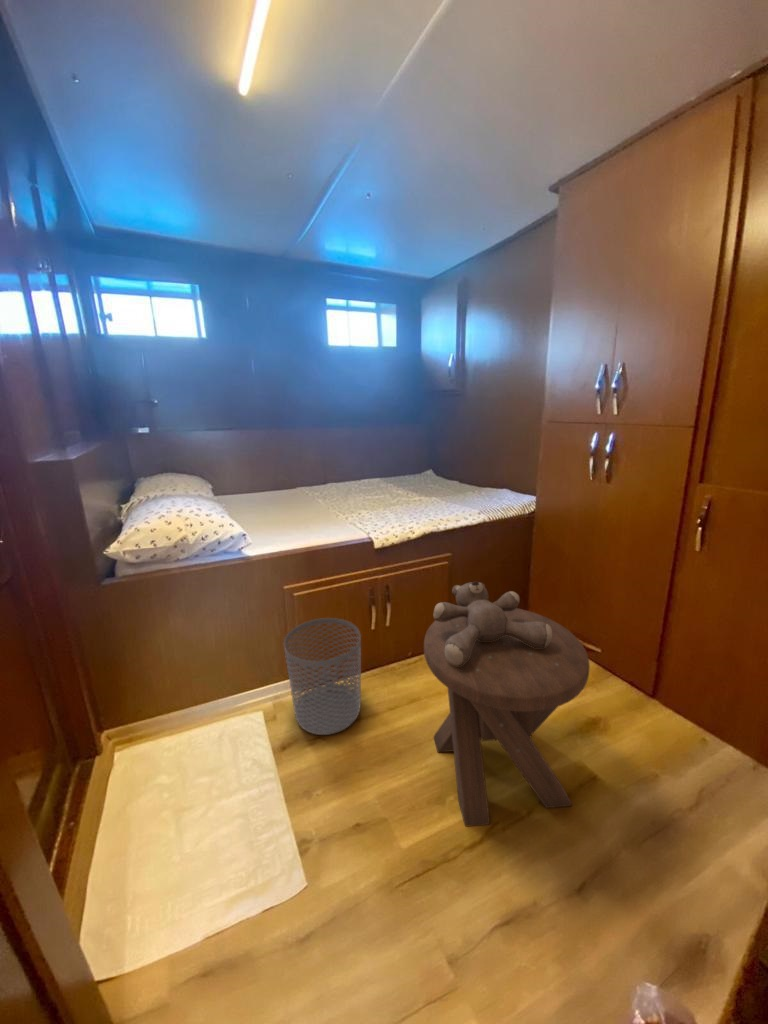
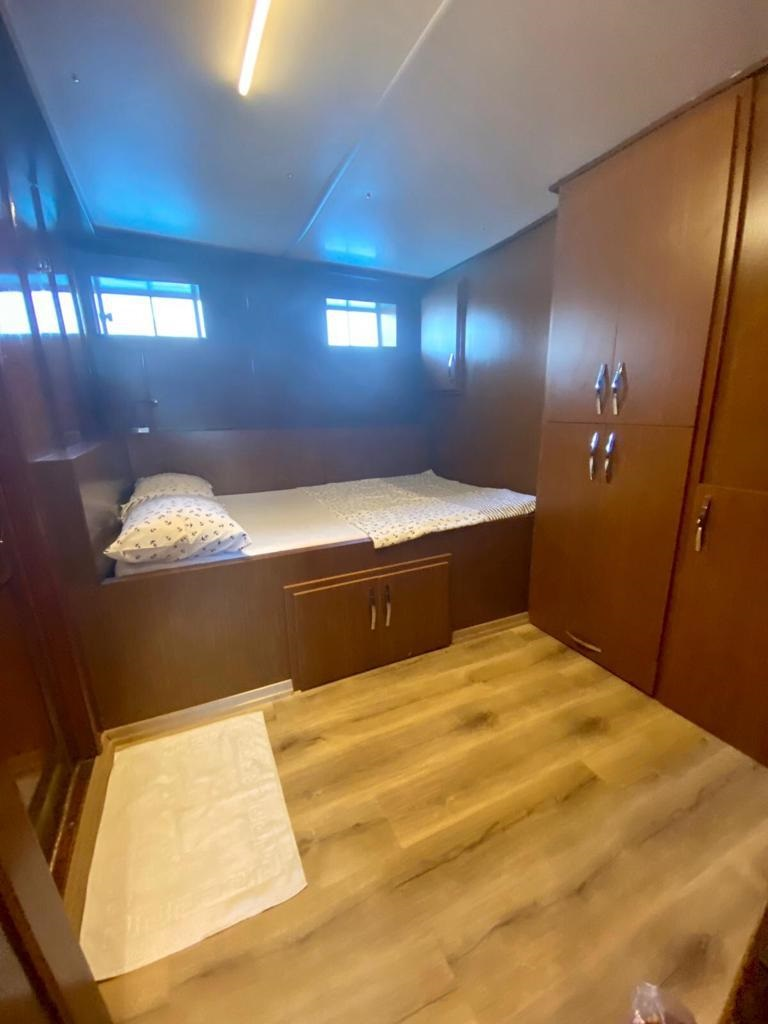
- stuffed bear [432,581,552,666]
- music stool [423,607,591,828]
- waste bin [283,617,362,736]
